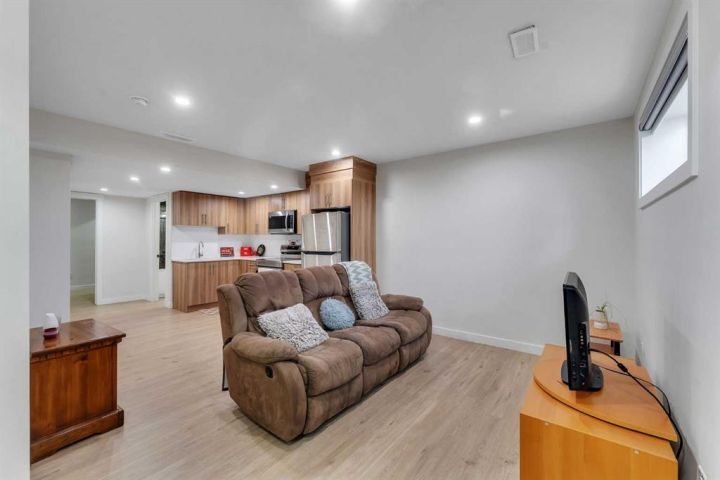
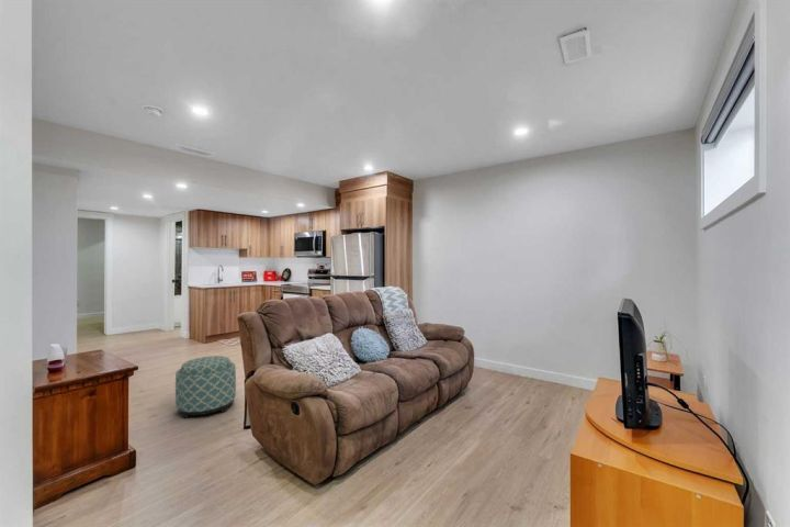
+ ottoman [174,355,237,419]
